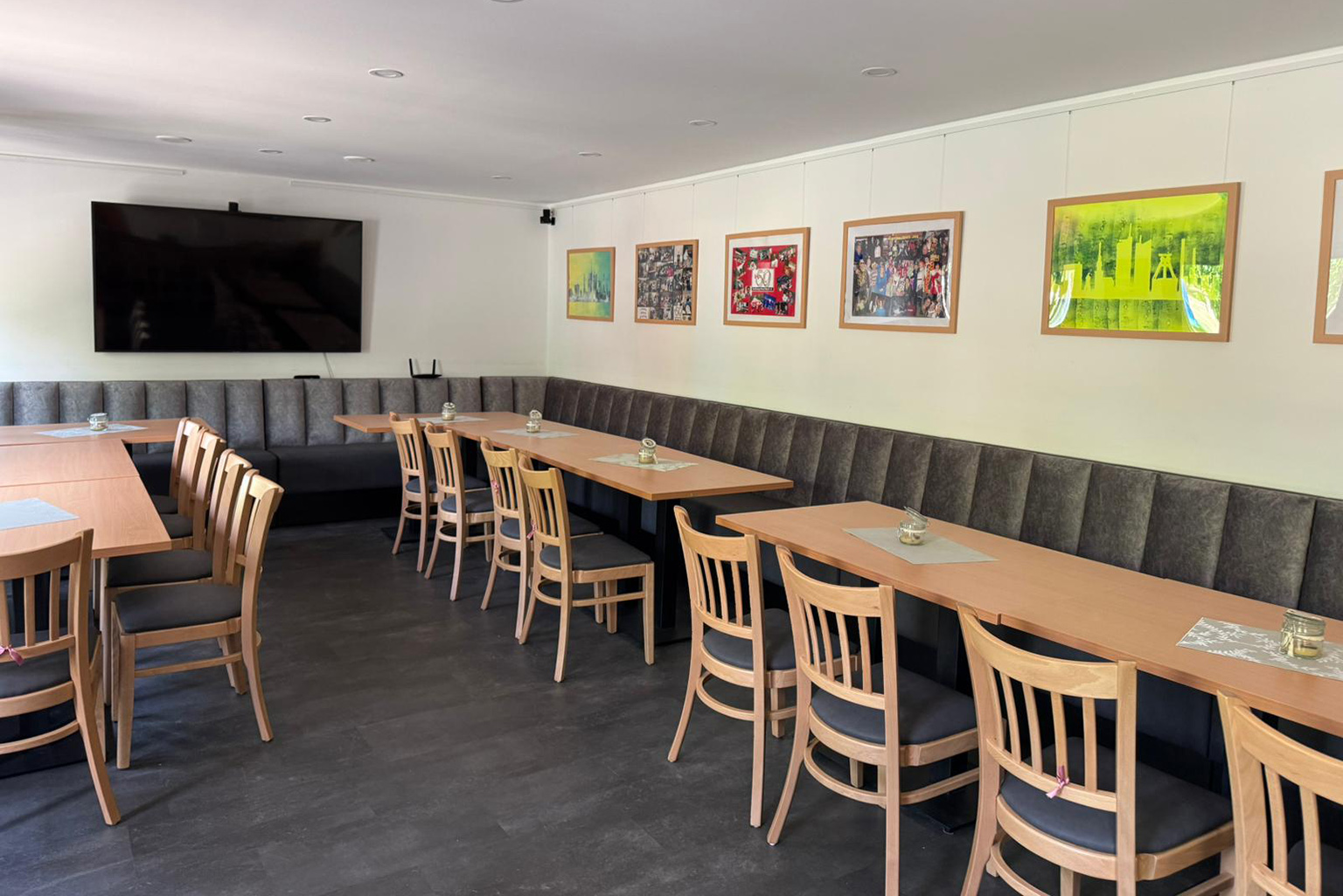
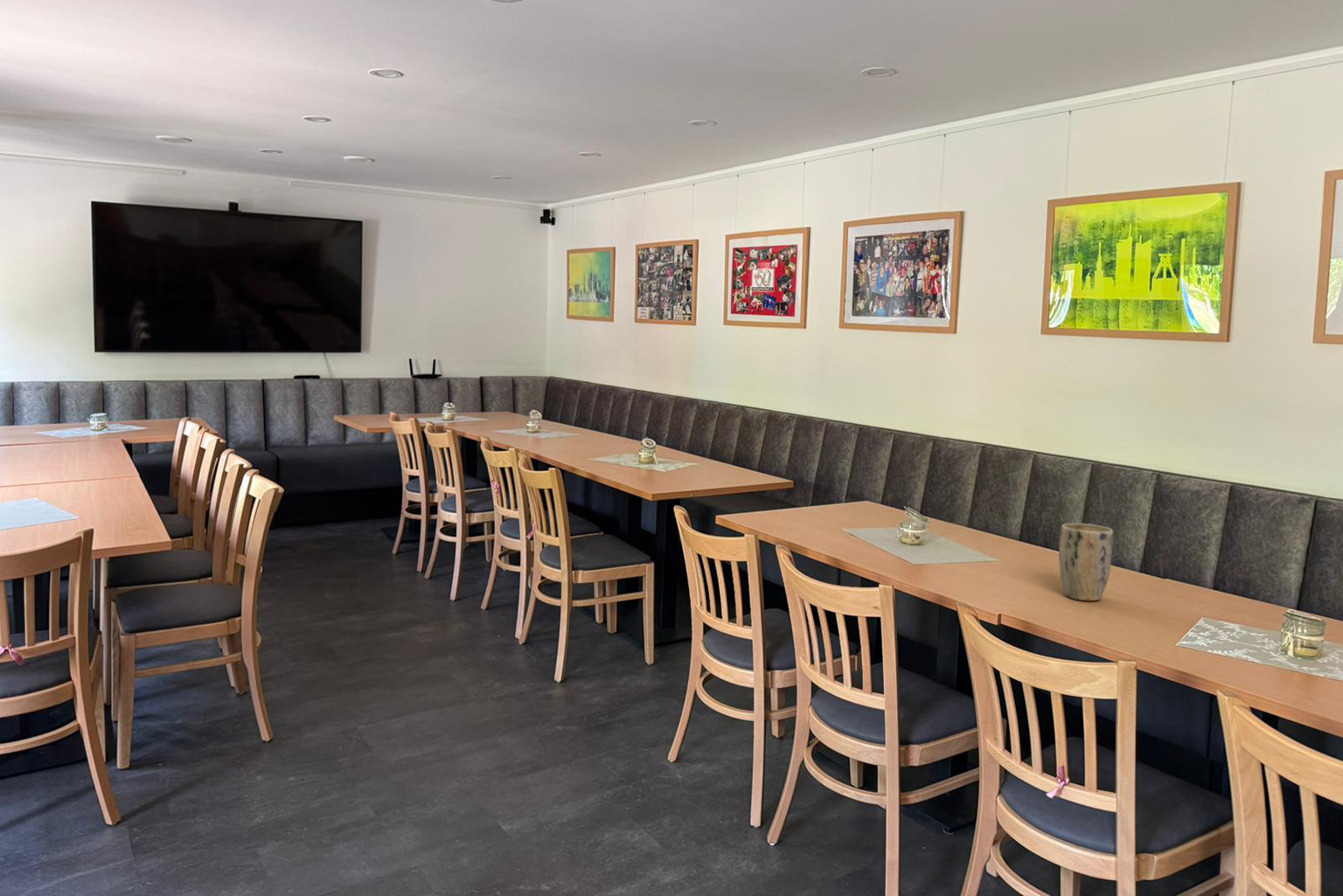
+ plant pot [1058,523,1114,601]
